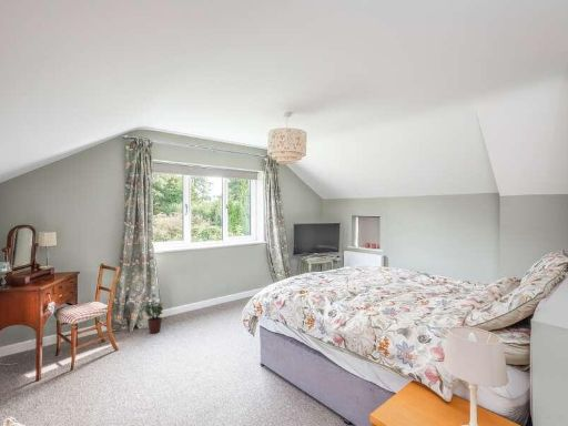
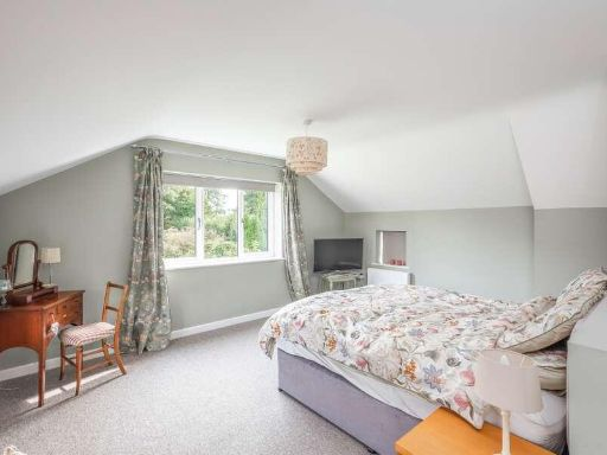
- potted plant [142,301,164,335]
